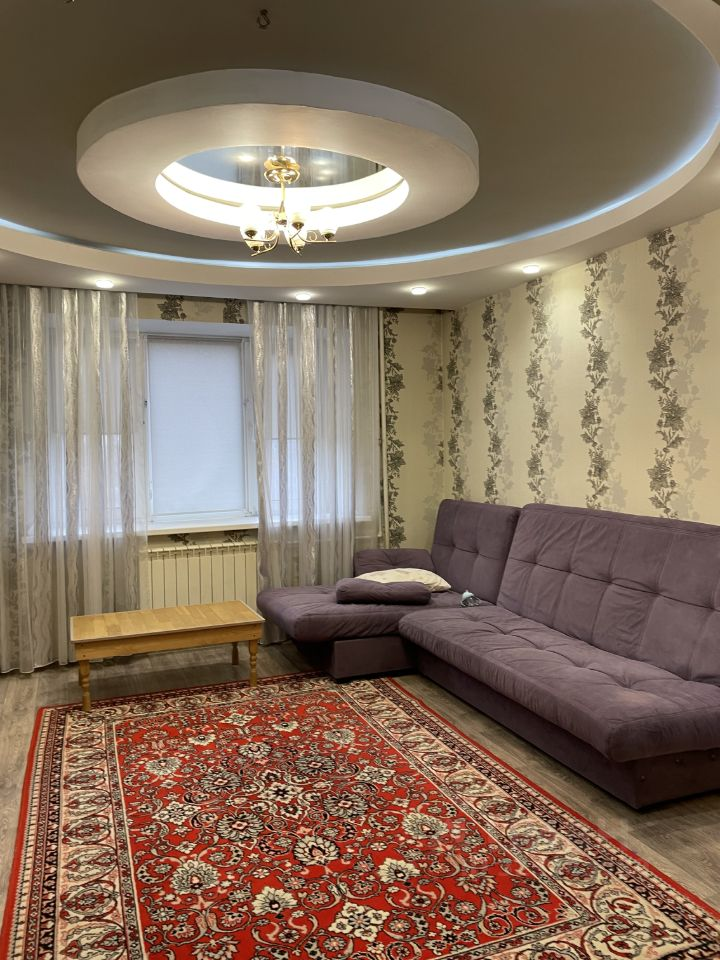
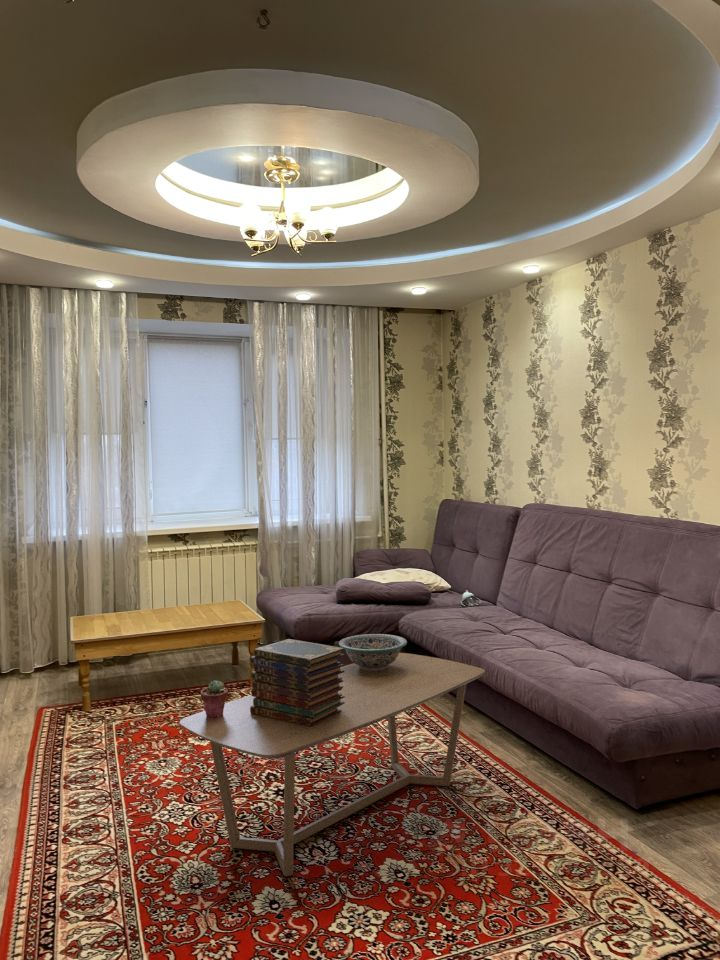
+ decorative bowl [338,633,408,671]
+ coffee table [179,652,486,877]
+ potted succulent [200,680,229,718]
+ book stack [249,638,345,727]
